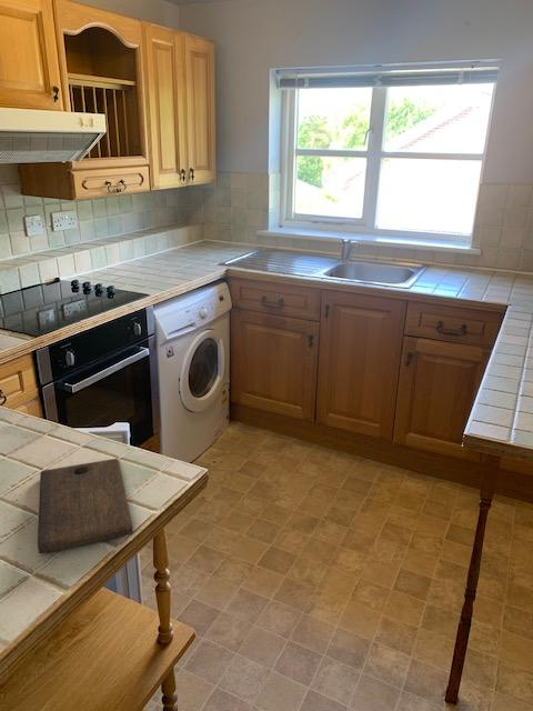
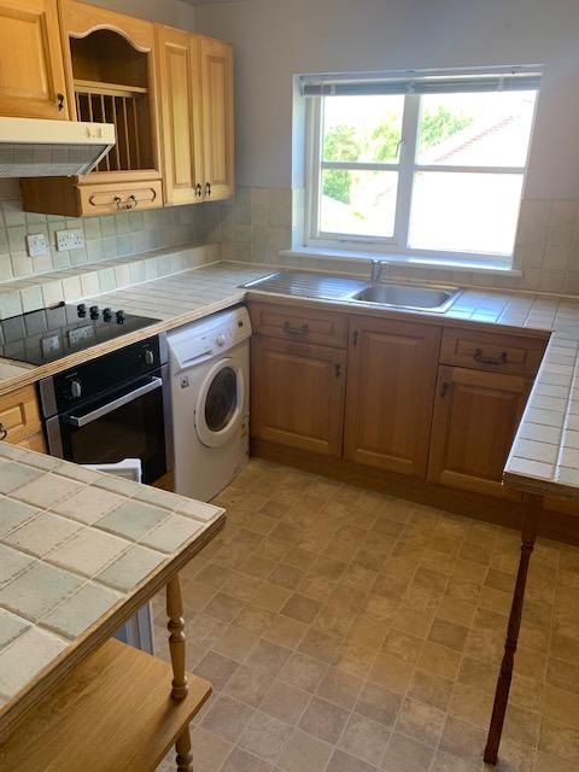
- cutting board [37,458,134,554]
